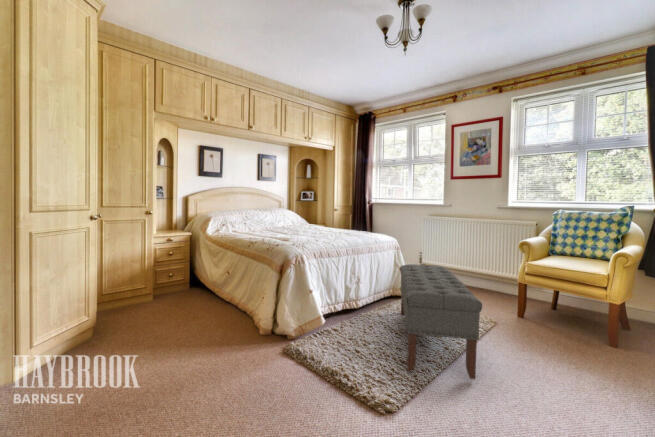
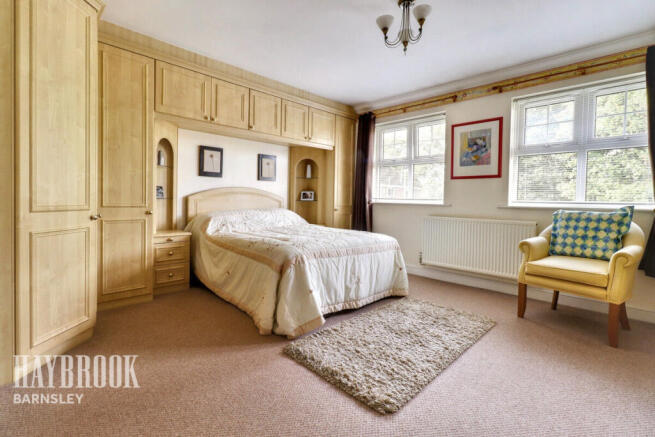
- bench [399,263,483,380]
